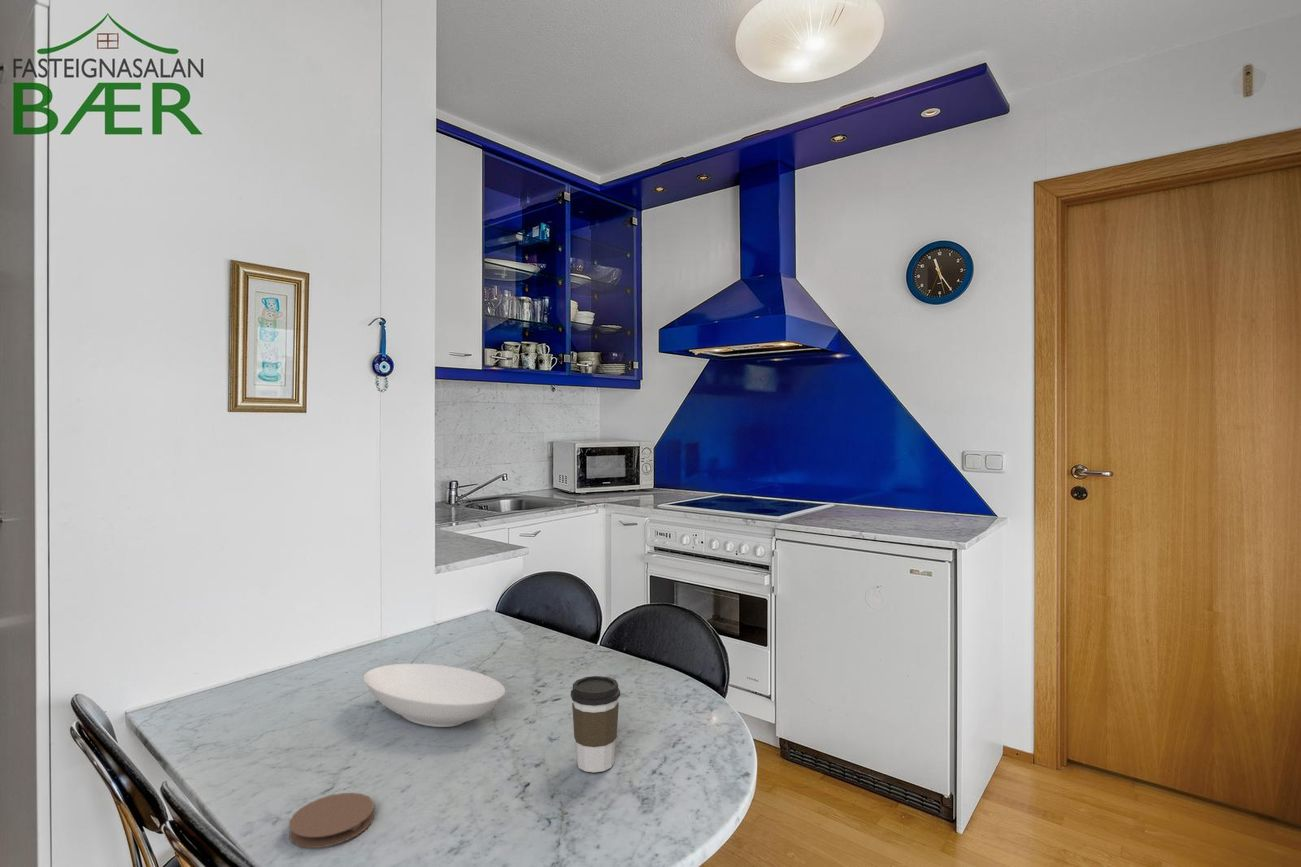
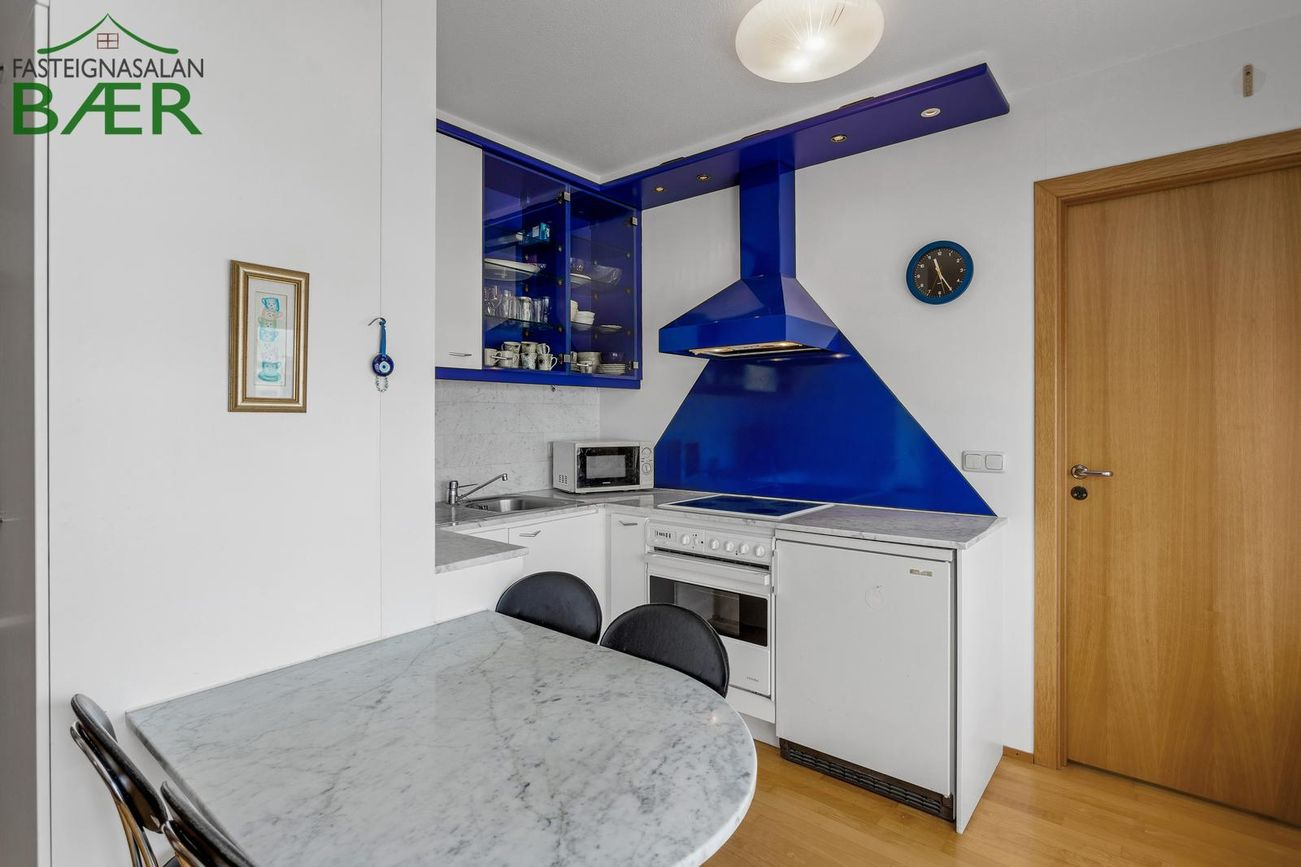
- coffee cup [570,675,621,773]
- bowl [363,663,506,728]
- coaster [288,792,375,849]
